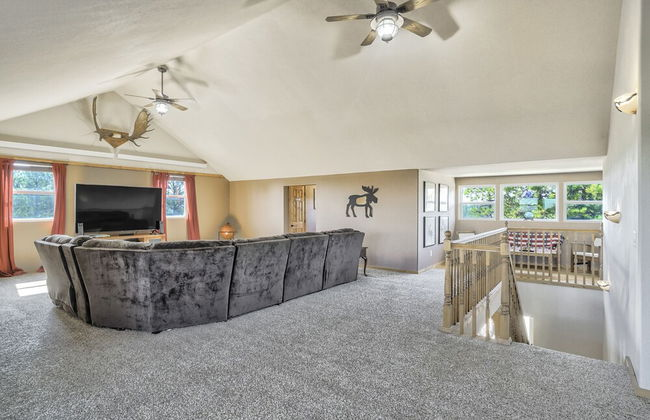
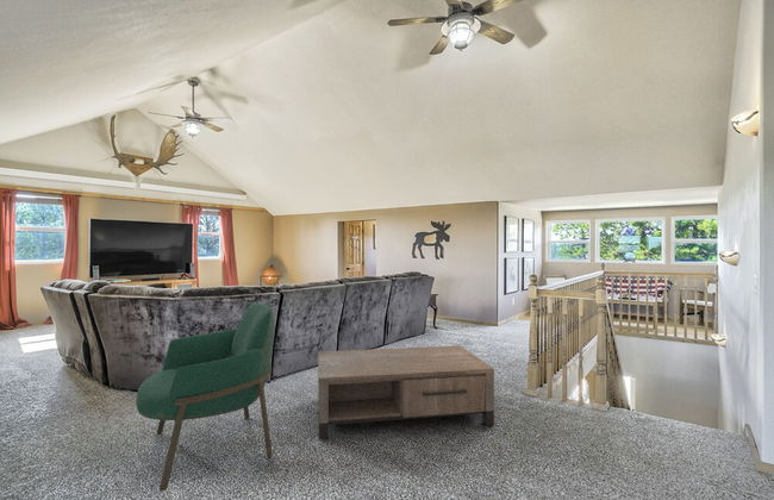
+ coffee table [317,344,495,440]
+ armchair [135,301,276,492]
